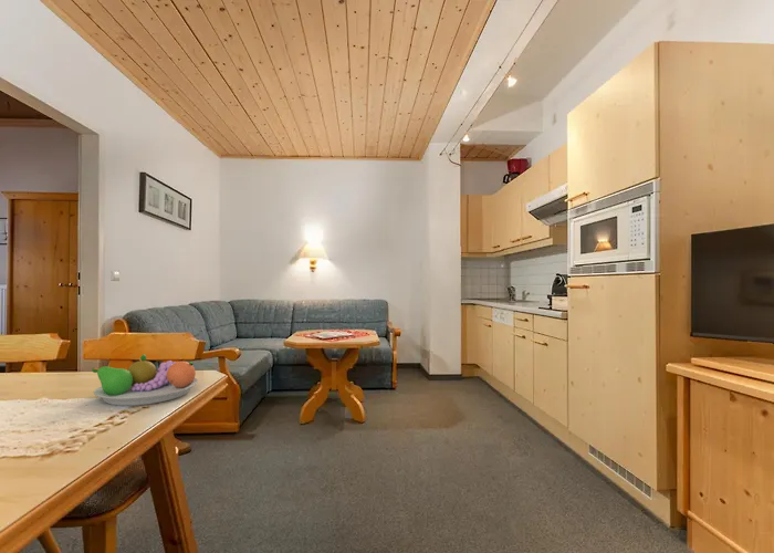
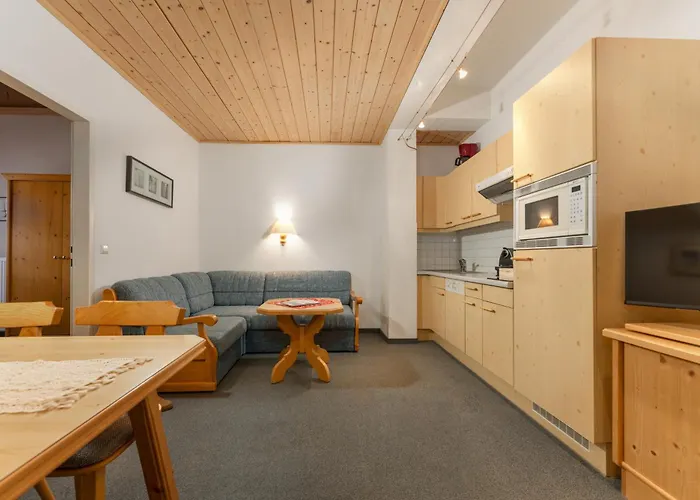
- fruit bowl [91,354,199,407]
